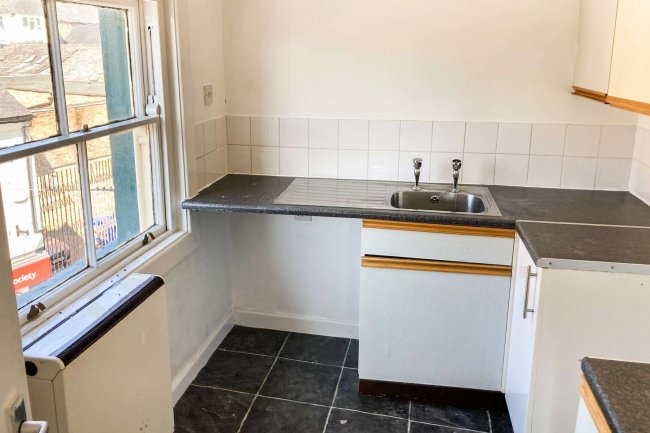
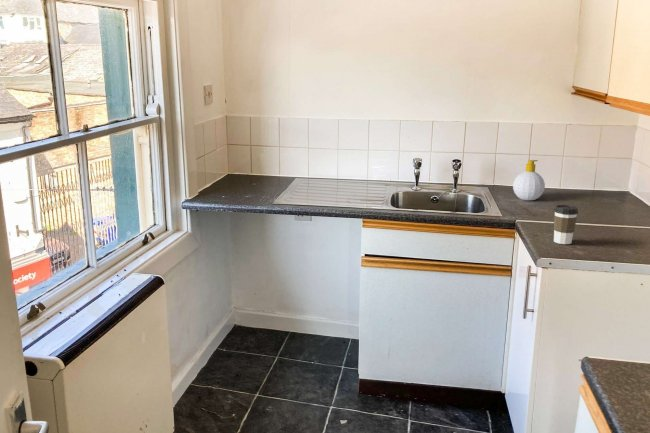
+ coffee cup [553,204,579,245]
+ soap bottle [512,159,546,201]
